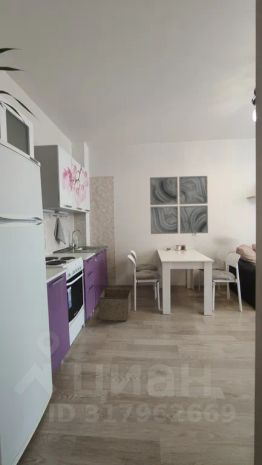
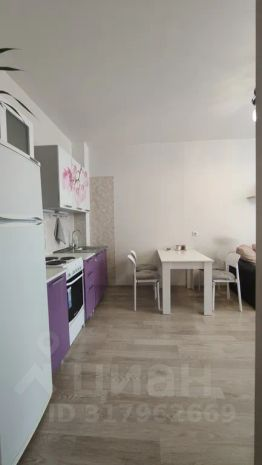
- wall art [149,175,209,235]
- storage bin [98,288,132,322]
